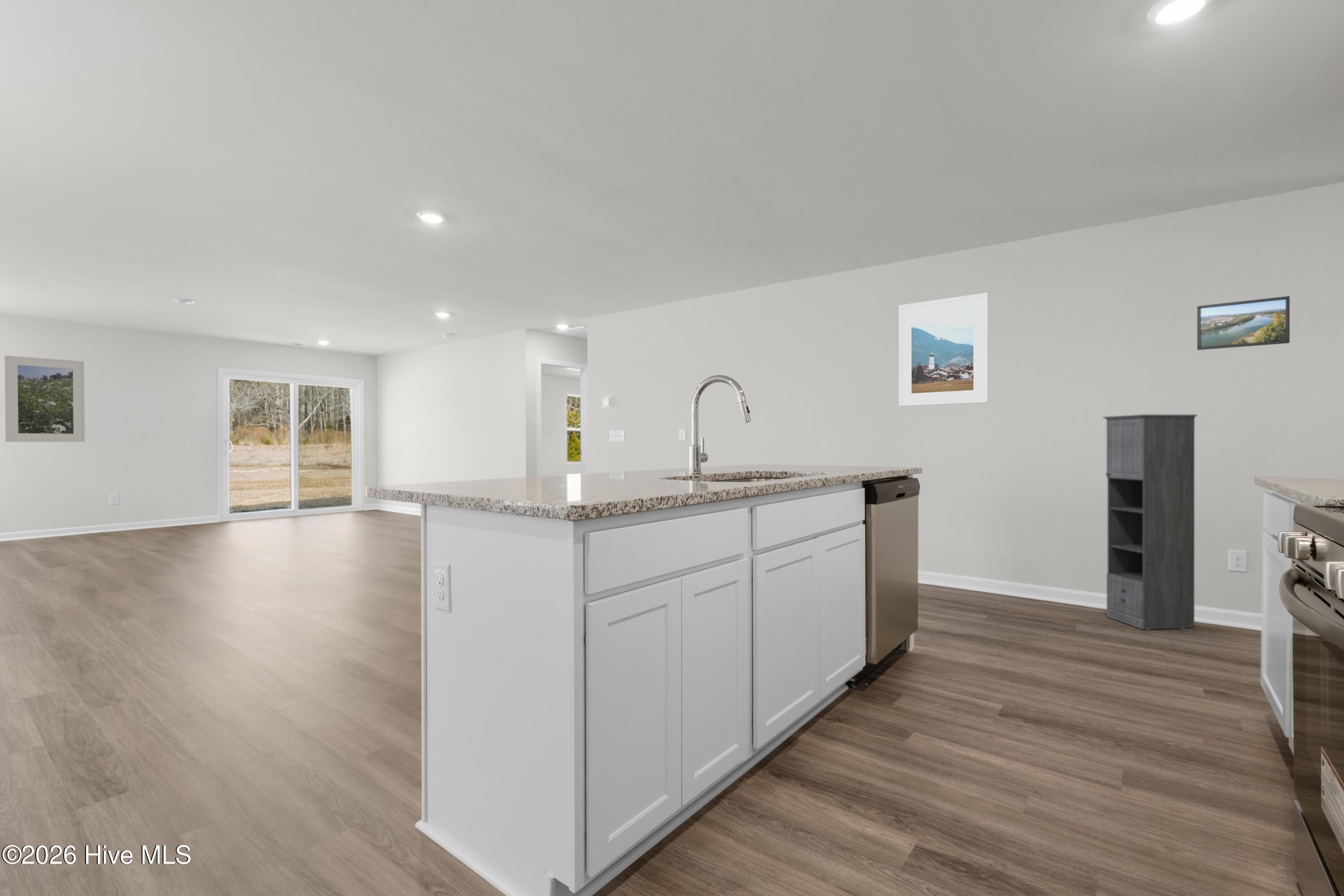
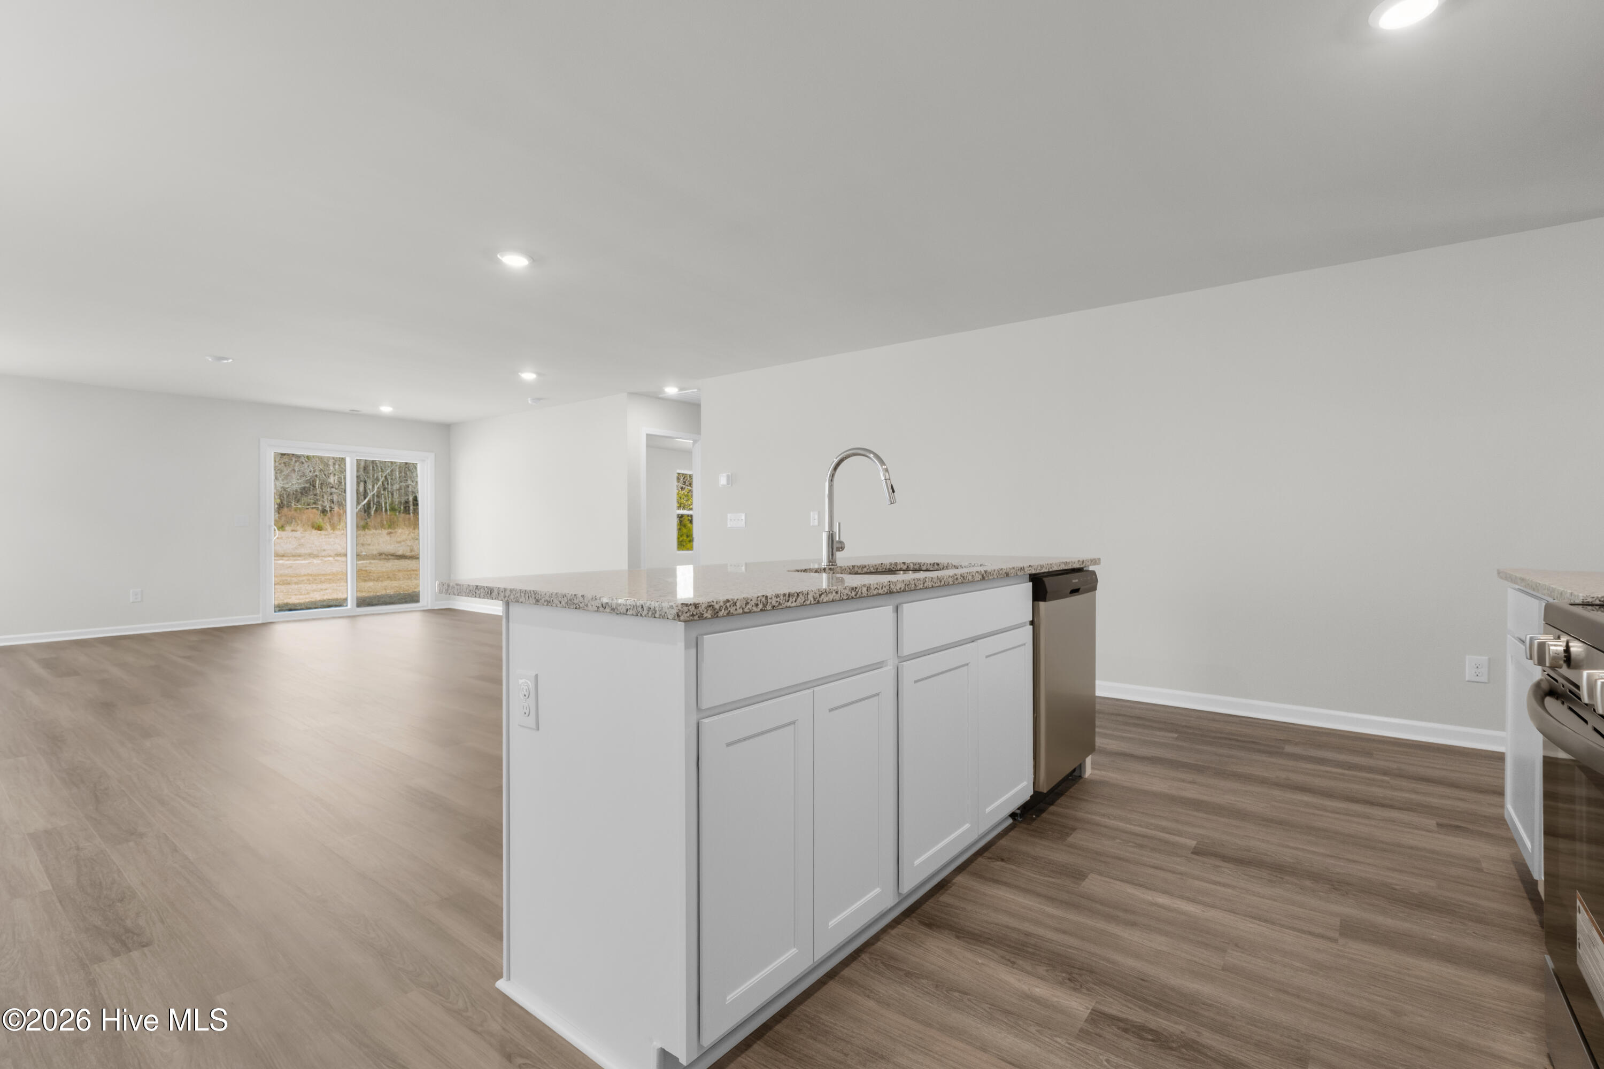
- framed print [1197,296,1290,350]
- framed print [4,355,85,443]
- storage cabinet [1102,414,1198,630]
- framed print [898,292,989,407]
